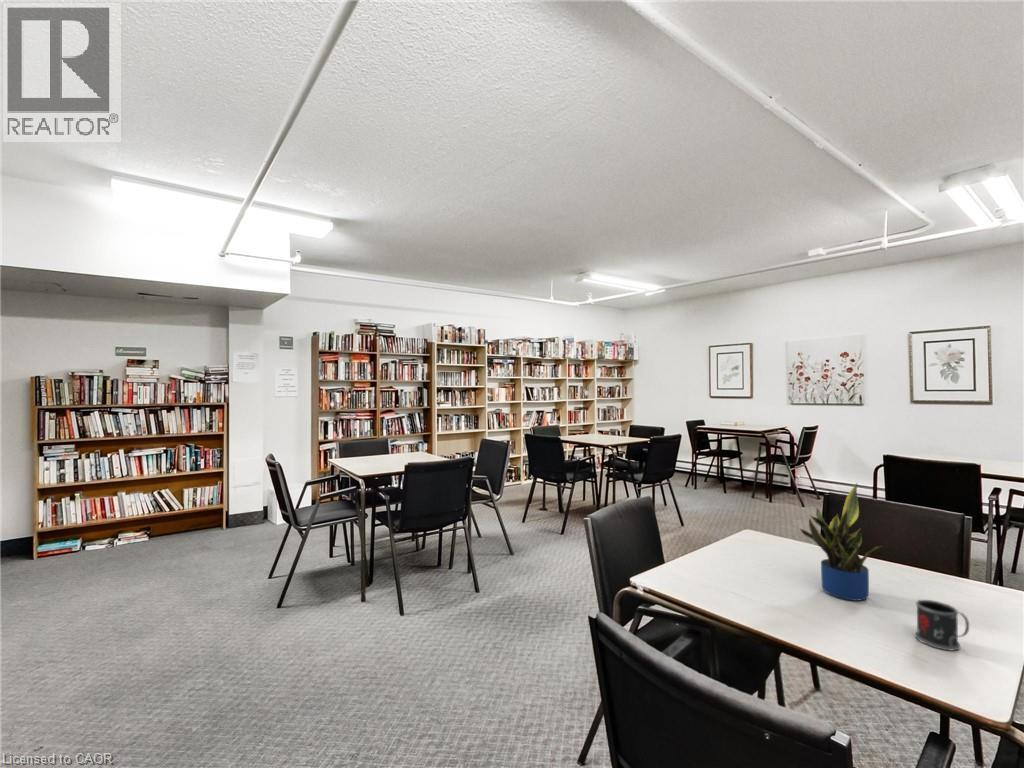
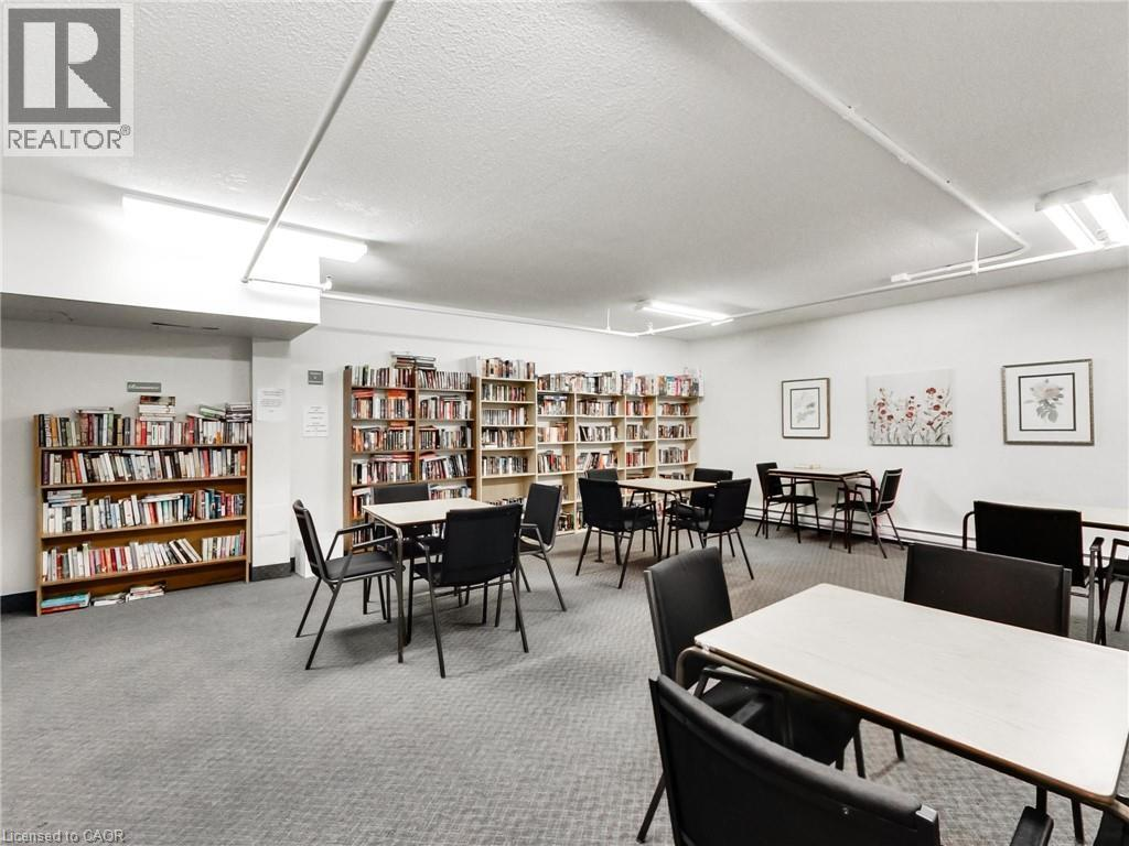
- mug [914,599,970,651]
- potted plant [799,482,884,602]
